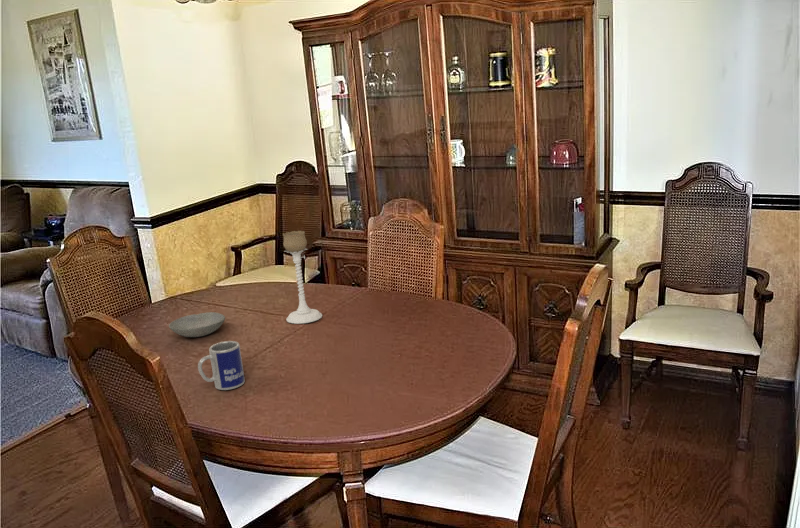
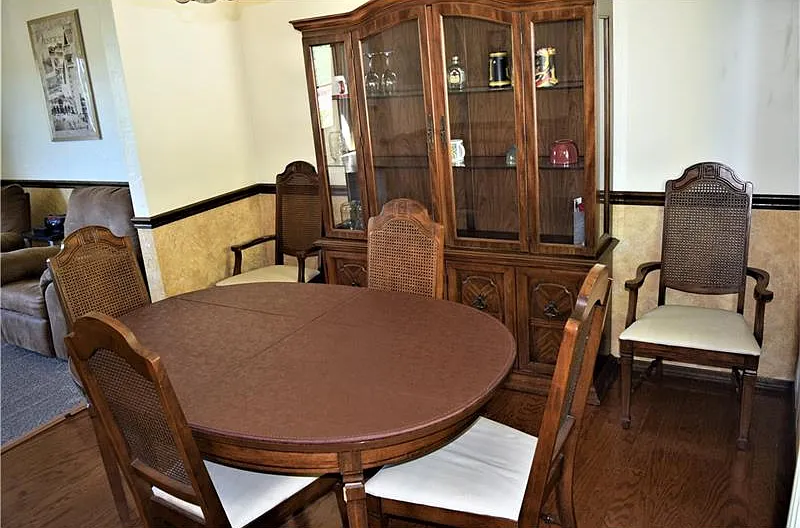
- mug [197,340,246,391]
- bowl [168,311,226,338]
- candle holder [282,230,323,325]
